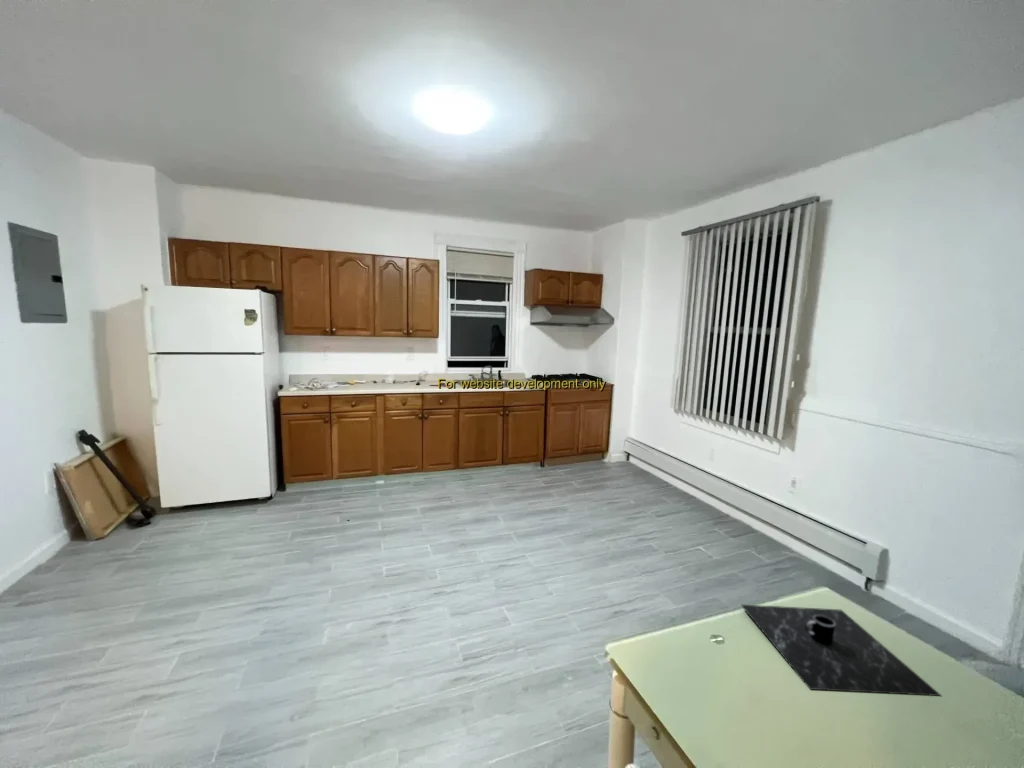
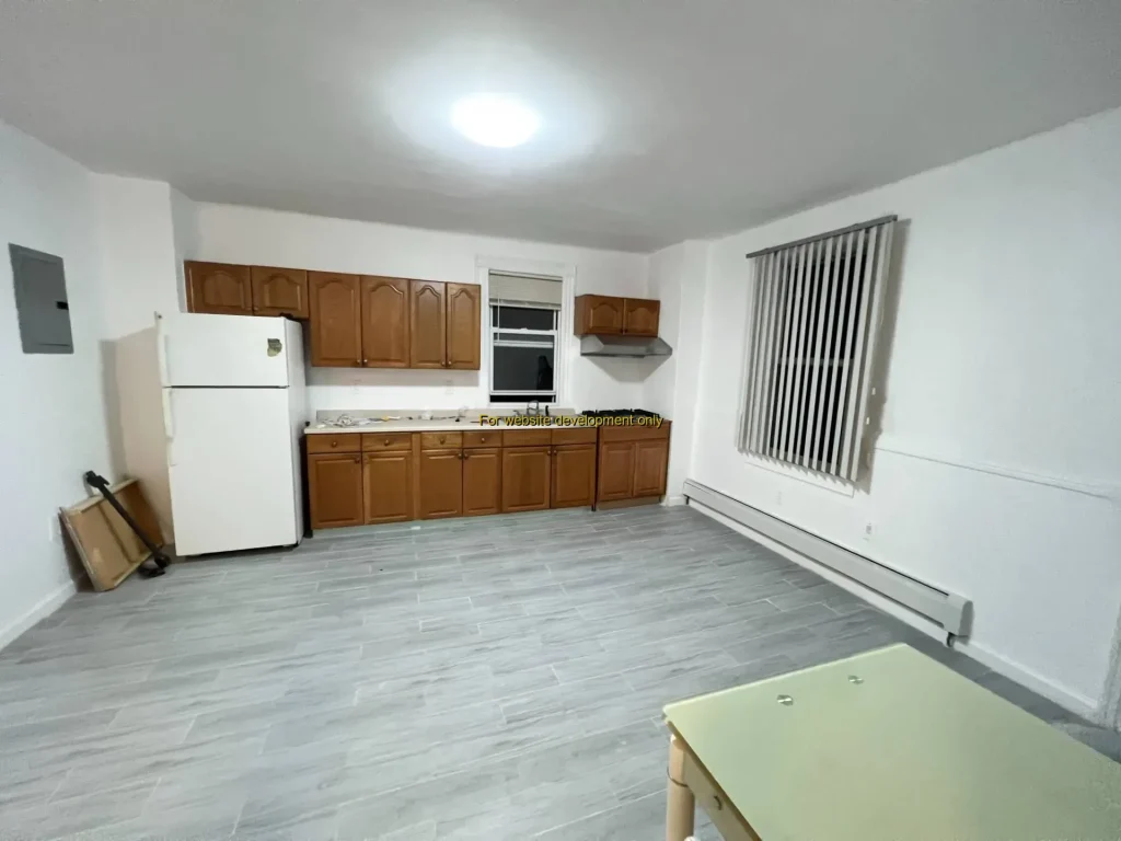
- placemat [740,604,943,697]
